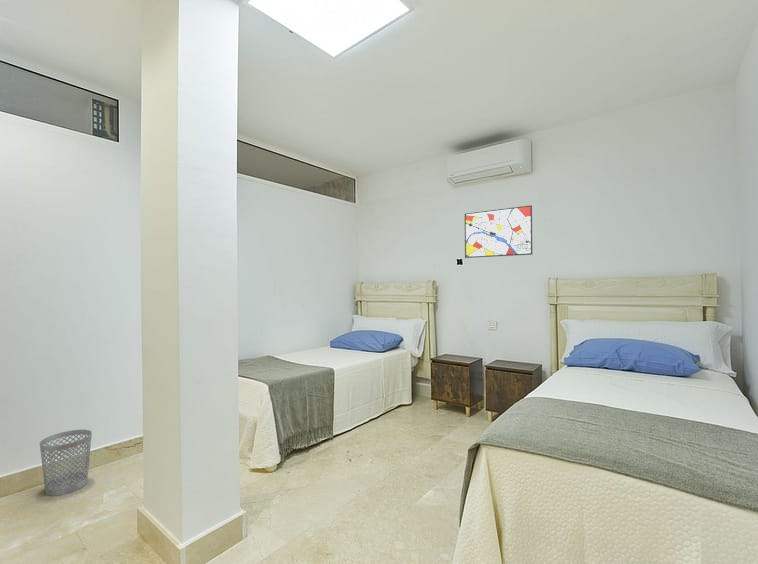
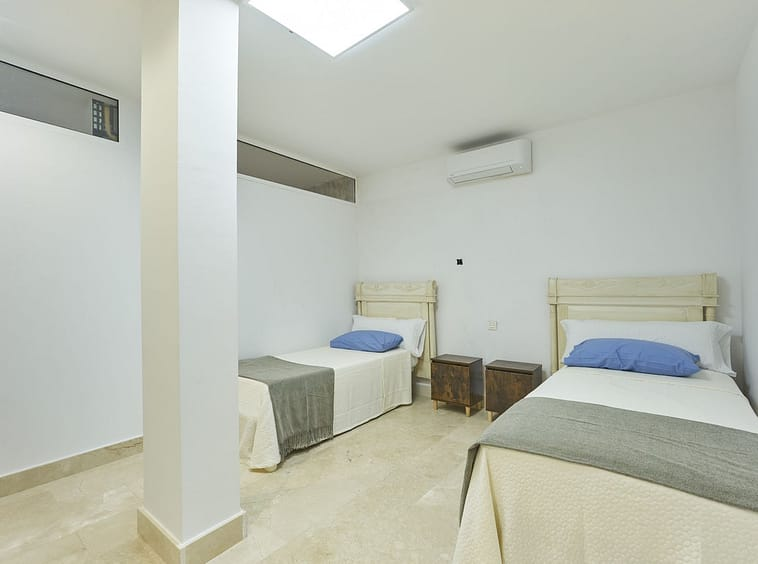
- wall art [464,204,533,259]
- wastebasket [39,429,93,497]
